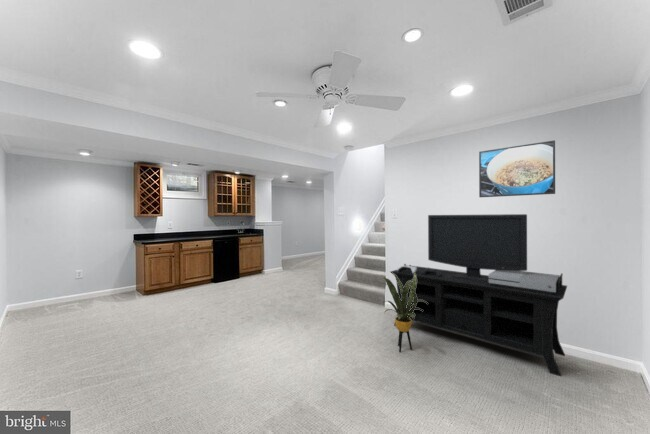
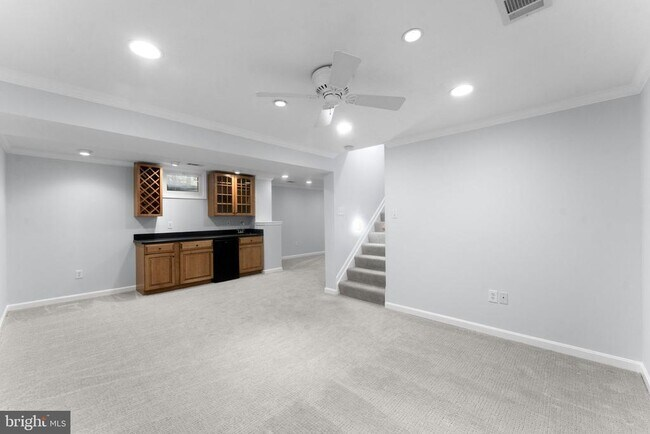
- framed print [478,140,556,198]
- media console [390,213,568,377]
- house plant [380,272,428,353]
